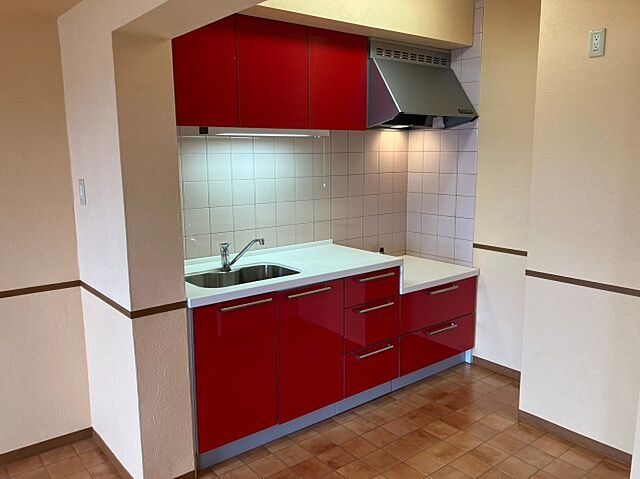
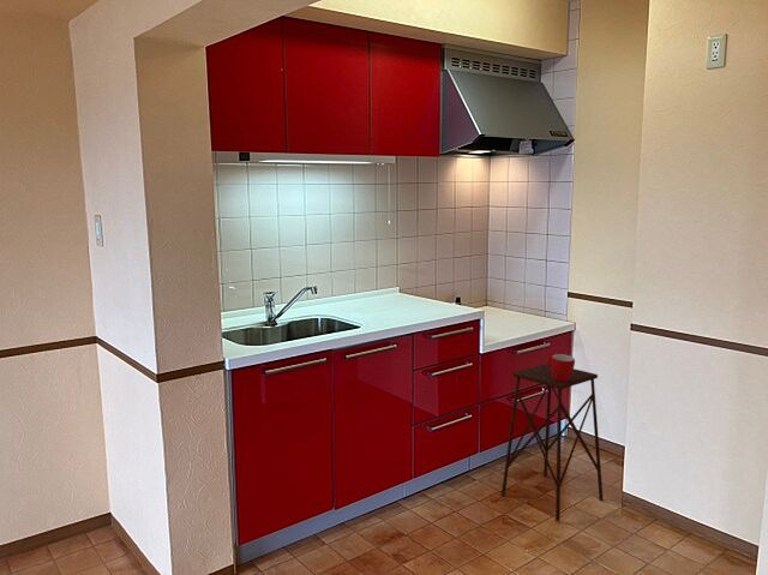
+ side table [500,363,605,522]
+ mug [547,353,576,382]
